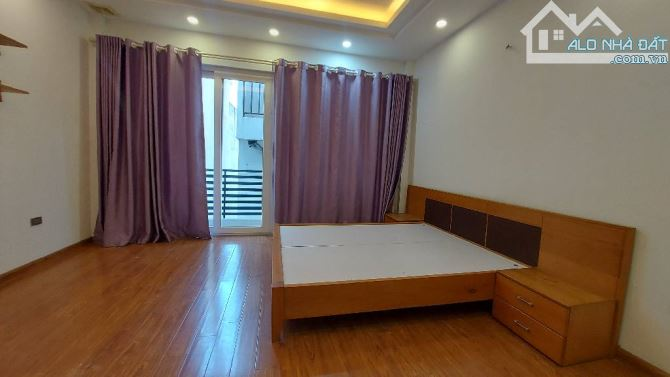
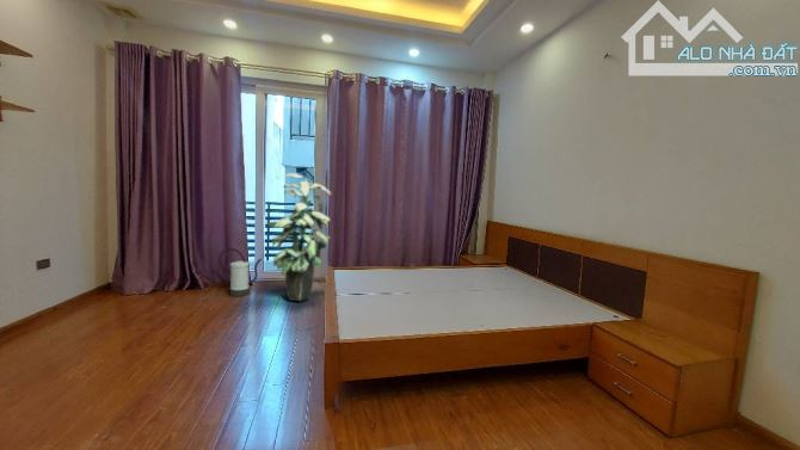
+ watering can [217,247,263,297]
+ indoor plant [265,172,332,302]
